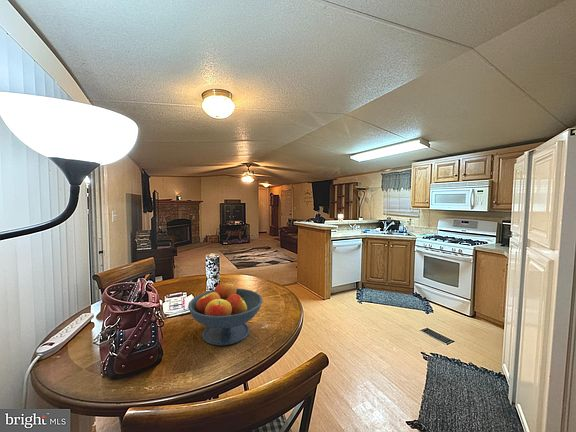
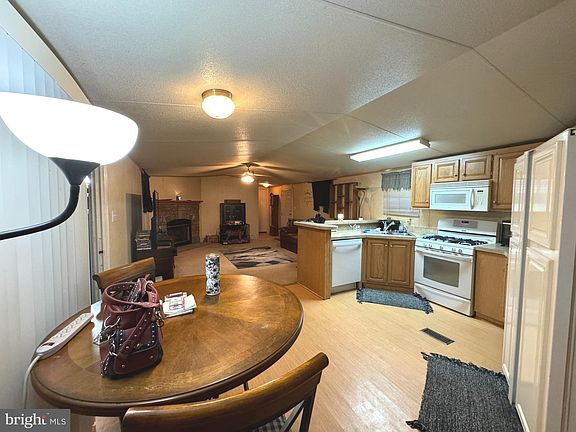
- fruit bowl [187,282,264,346]
